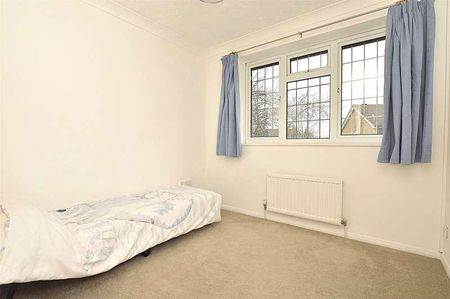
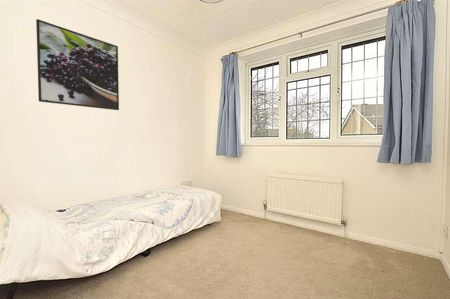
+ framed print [35,18,120,111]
